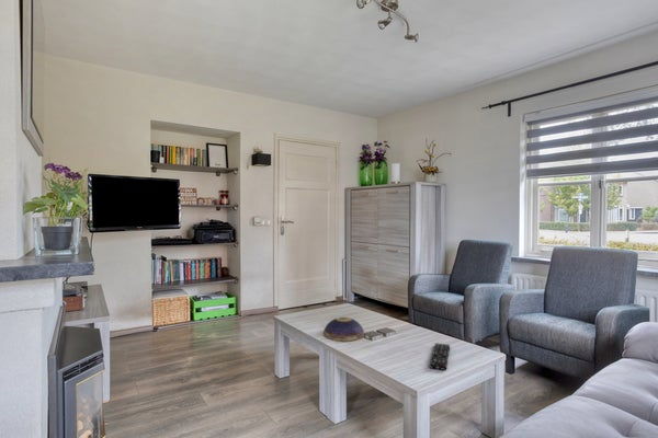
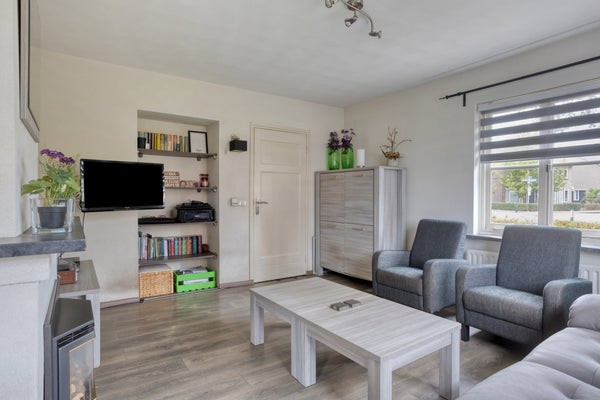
- decorative bowl [322,316,365,343]
- remote control [429,342,451,371]
